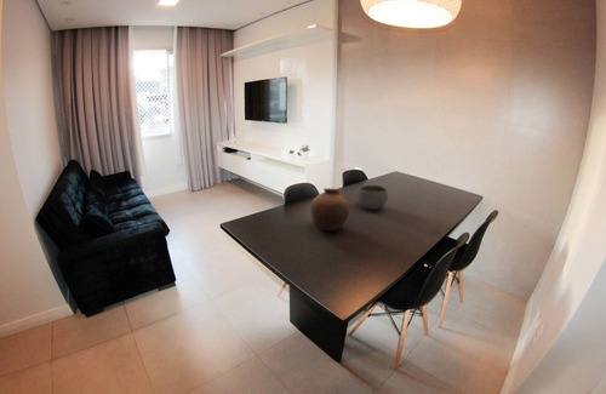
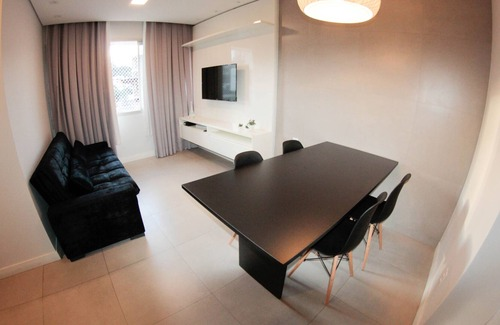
- bowl [356,184,389,211]
- pottery [309,187,350,232]
